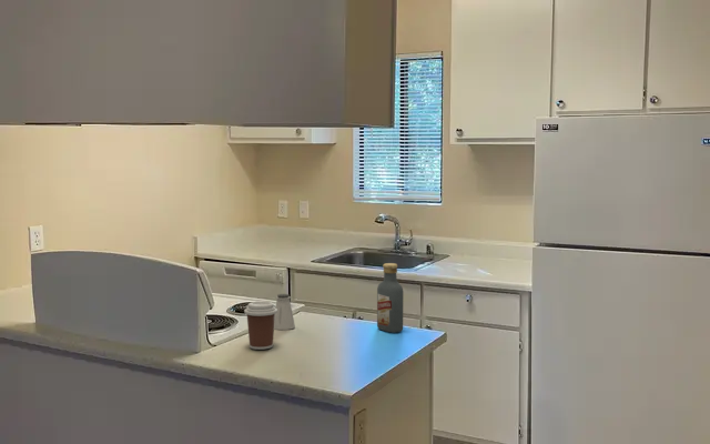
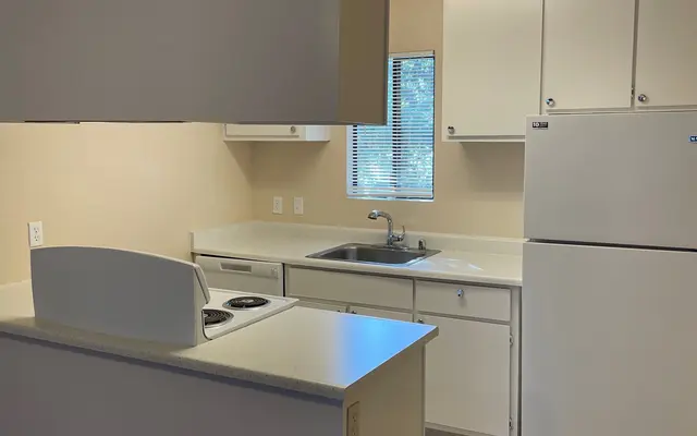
- saltshaker [274,293,296,331]
- vodka [376,262,404,334]
- coffee cup [243,301,277,351]
